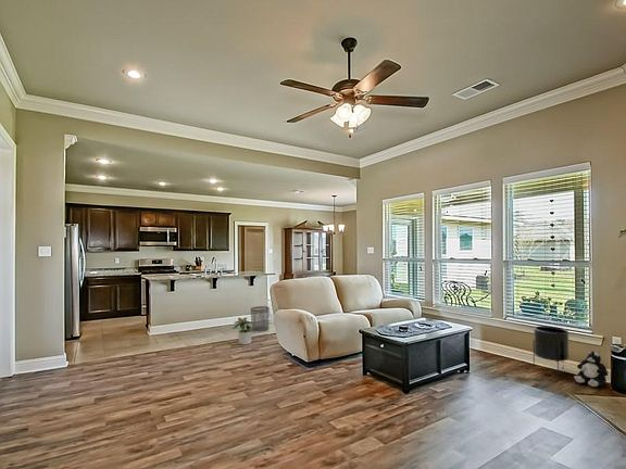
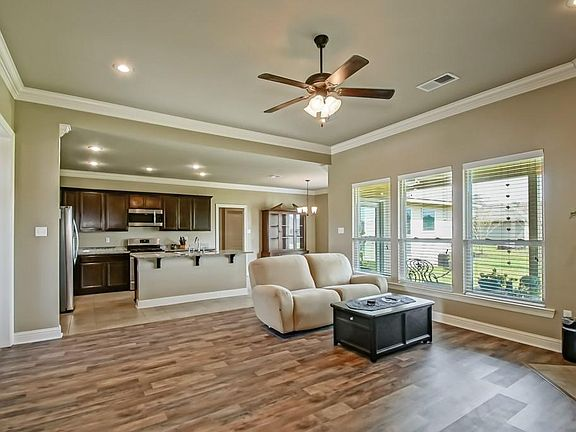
- planter [533,325,571,378]
- potted plant [233,317,255,345]
- plush toy [574,348,609,388]
- waste bin [250,305,271,332]
